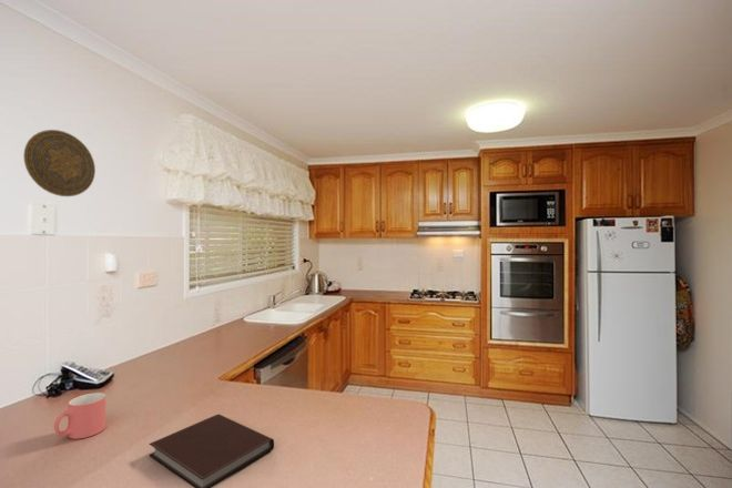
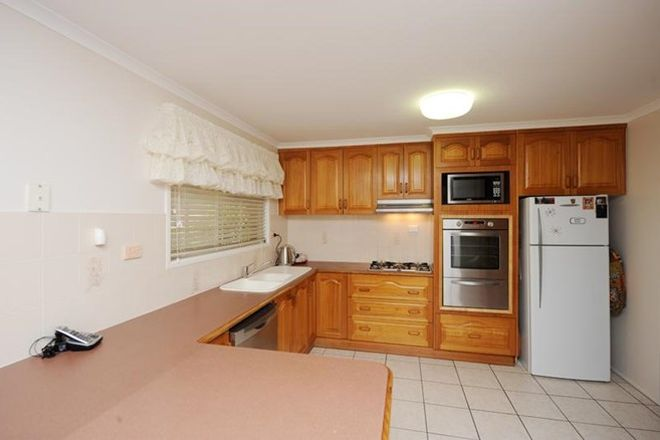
- notebook [148,413,275,488]
- decorative plate [22,129,96,197]
- mug [53,392,106,440]
